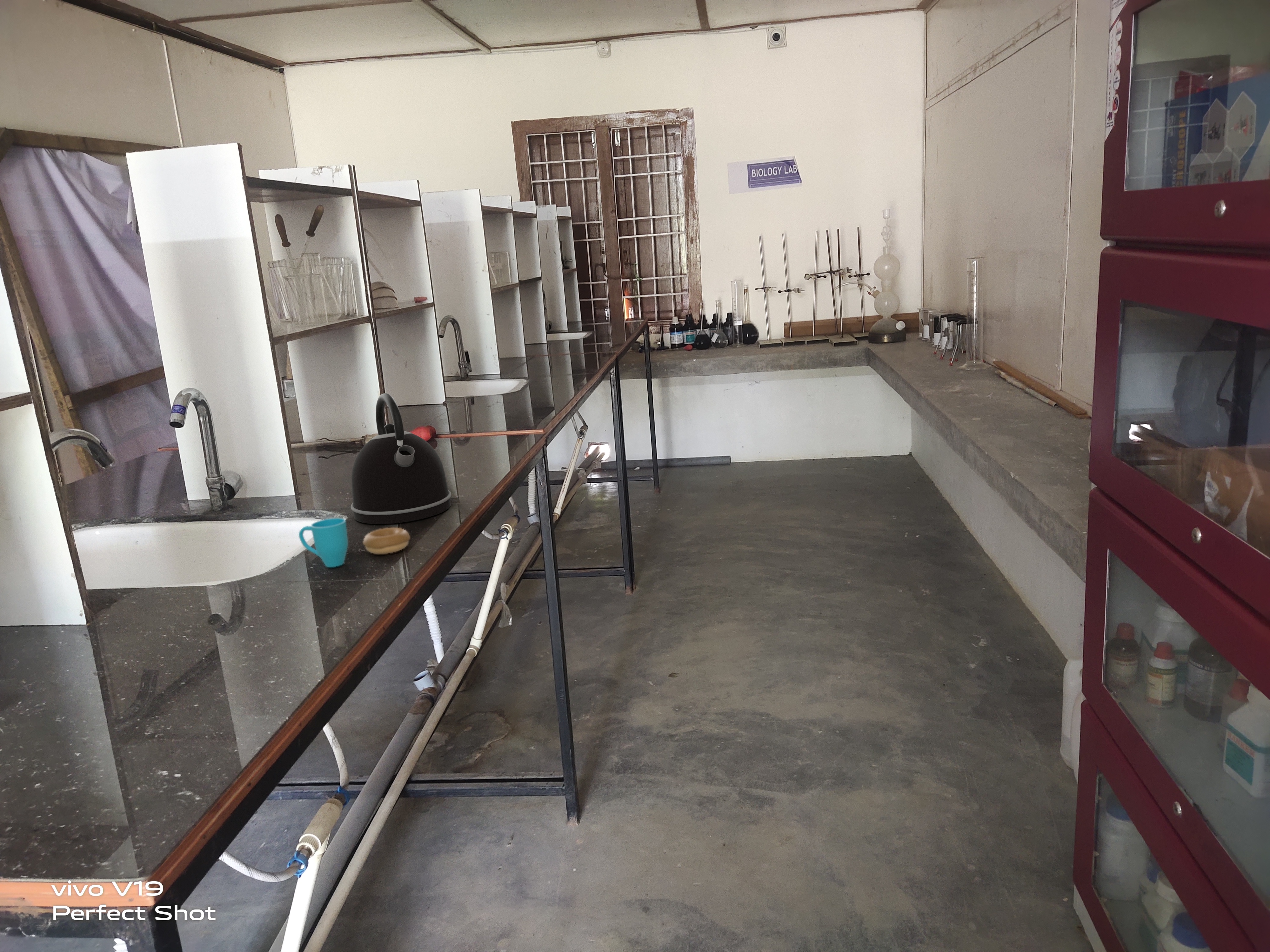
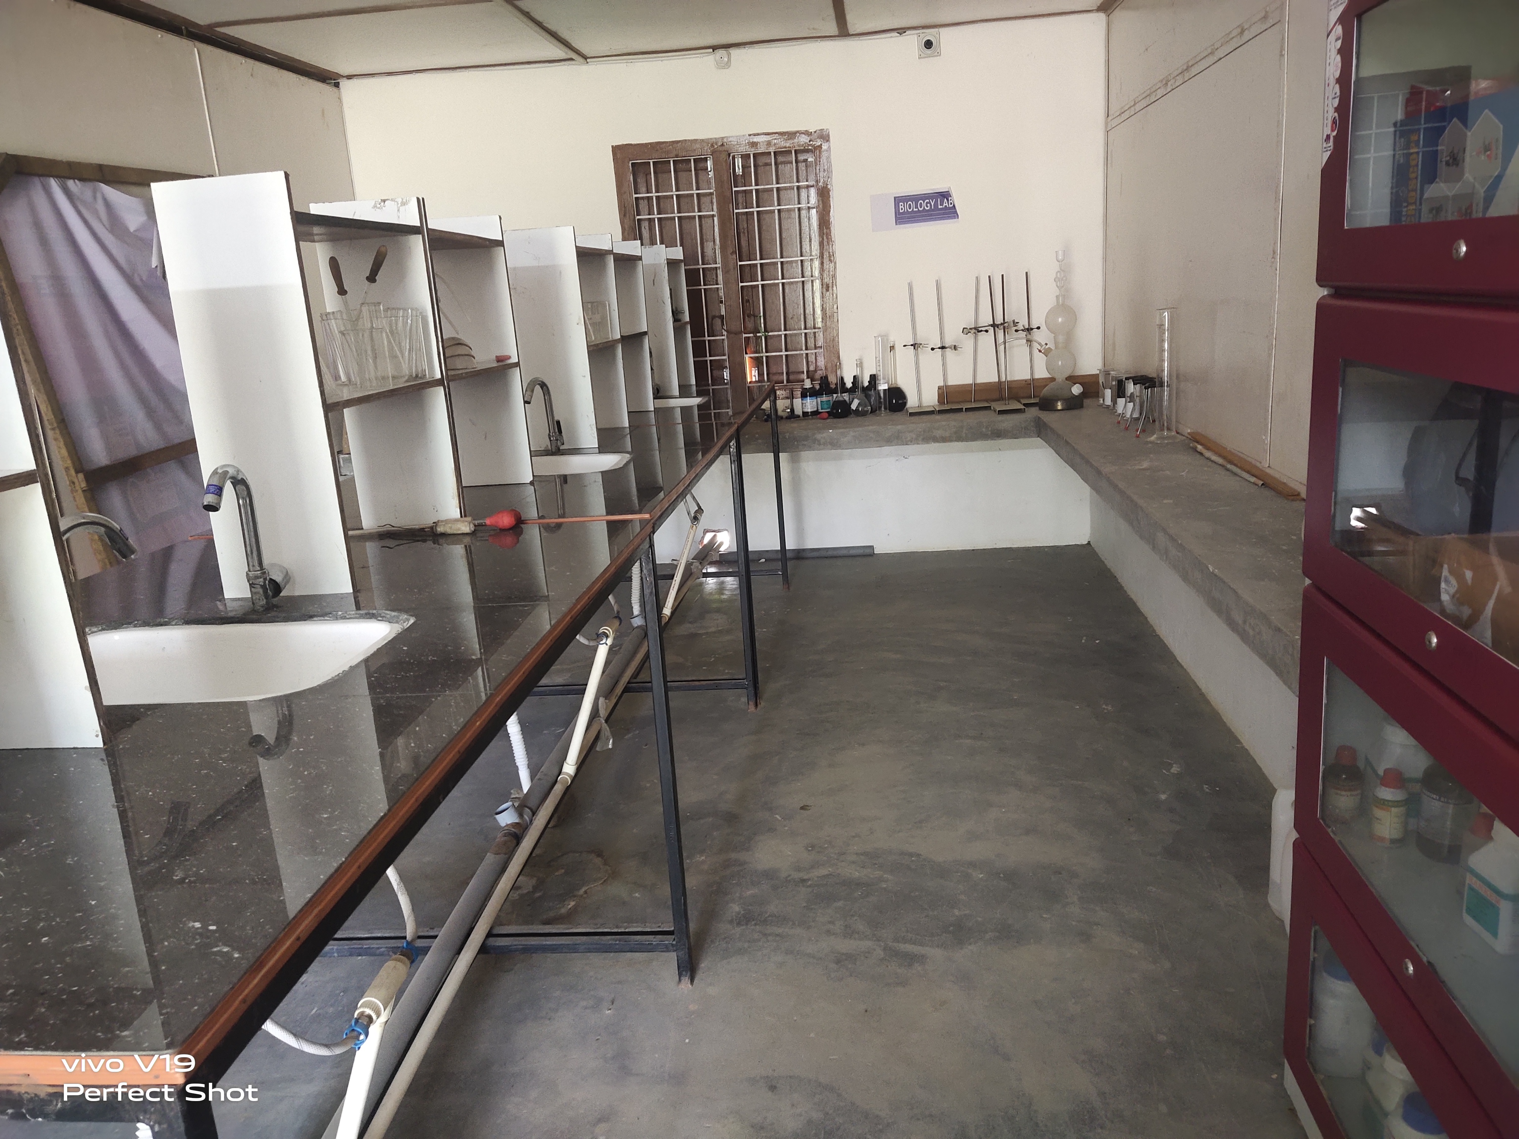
- kettle [351,393,452,524]
- cup [298,518,410,567]
